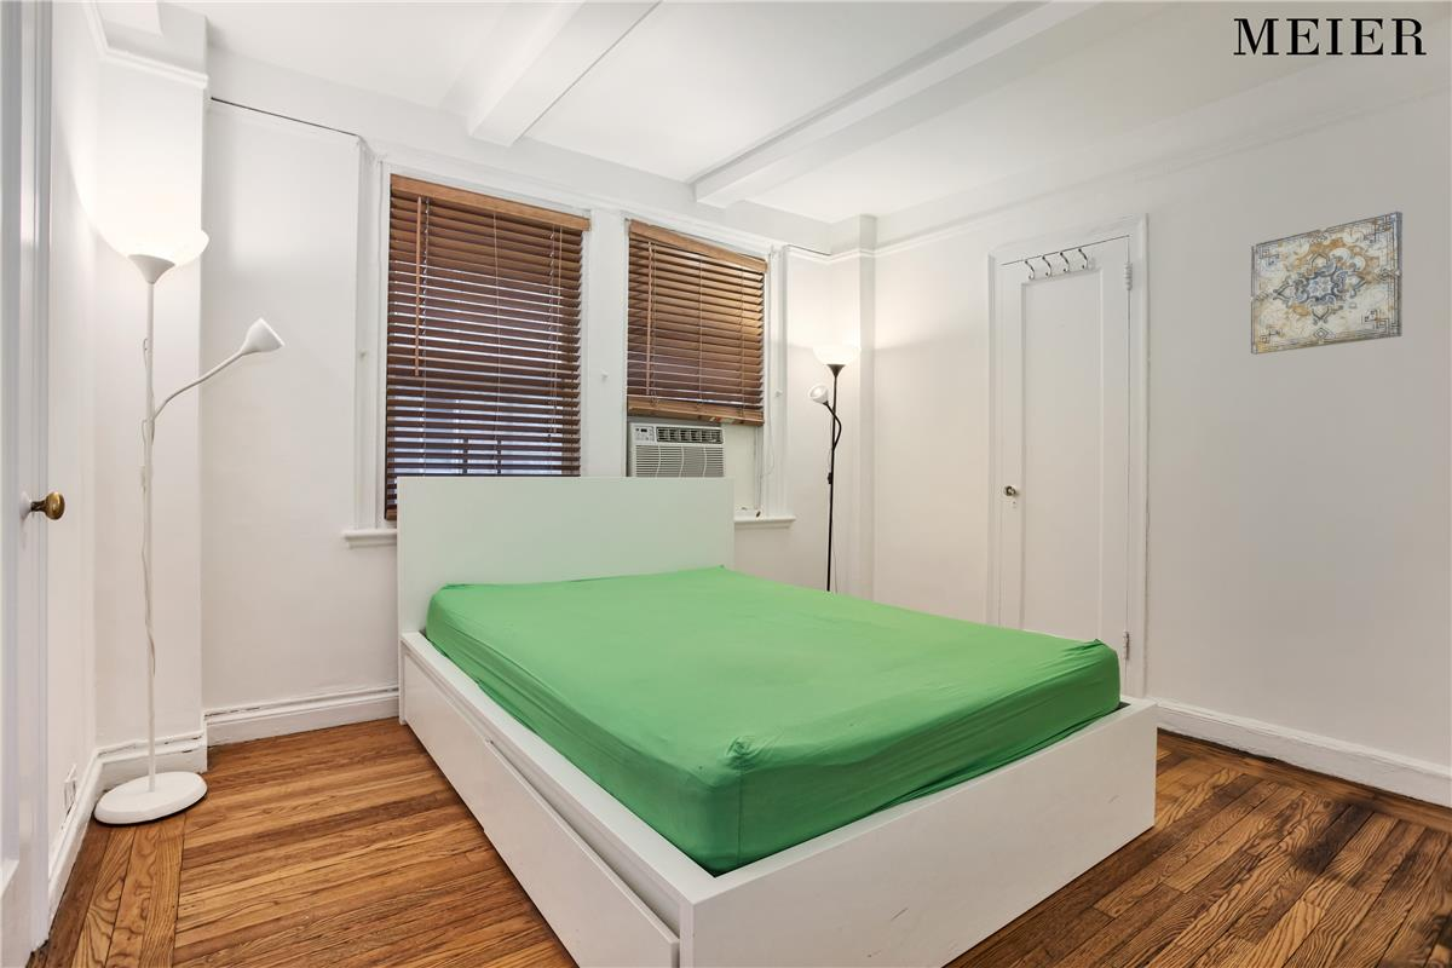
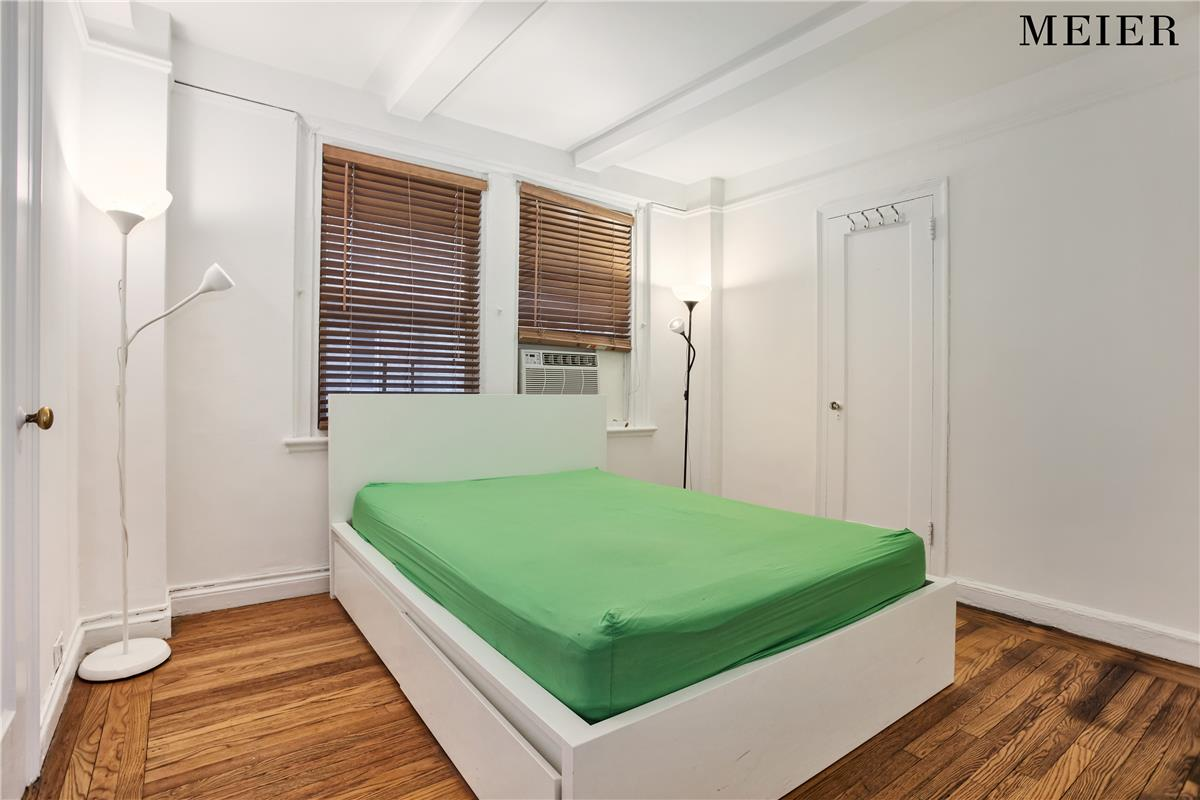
- wall art [1250,209,1404,356]
